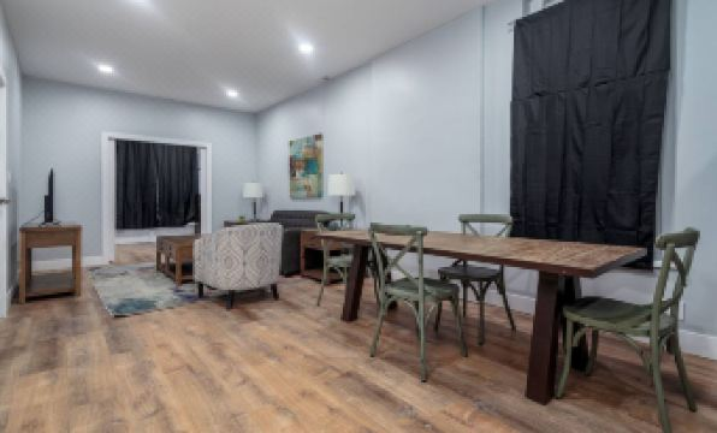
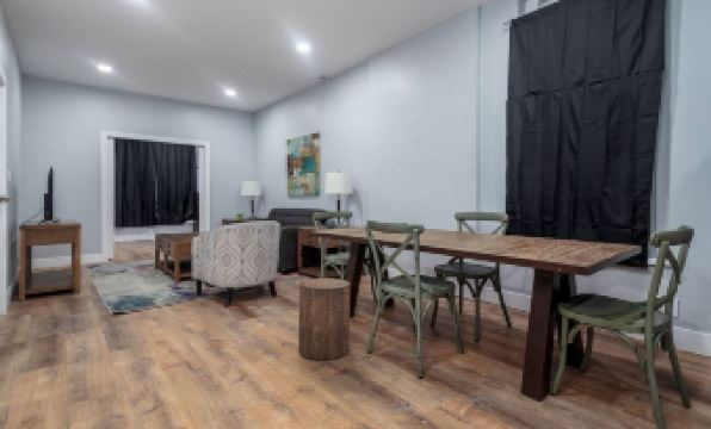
+ stool [297,276,352,361]
